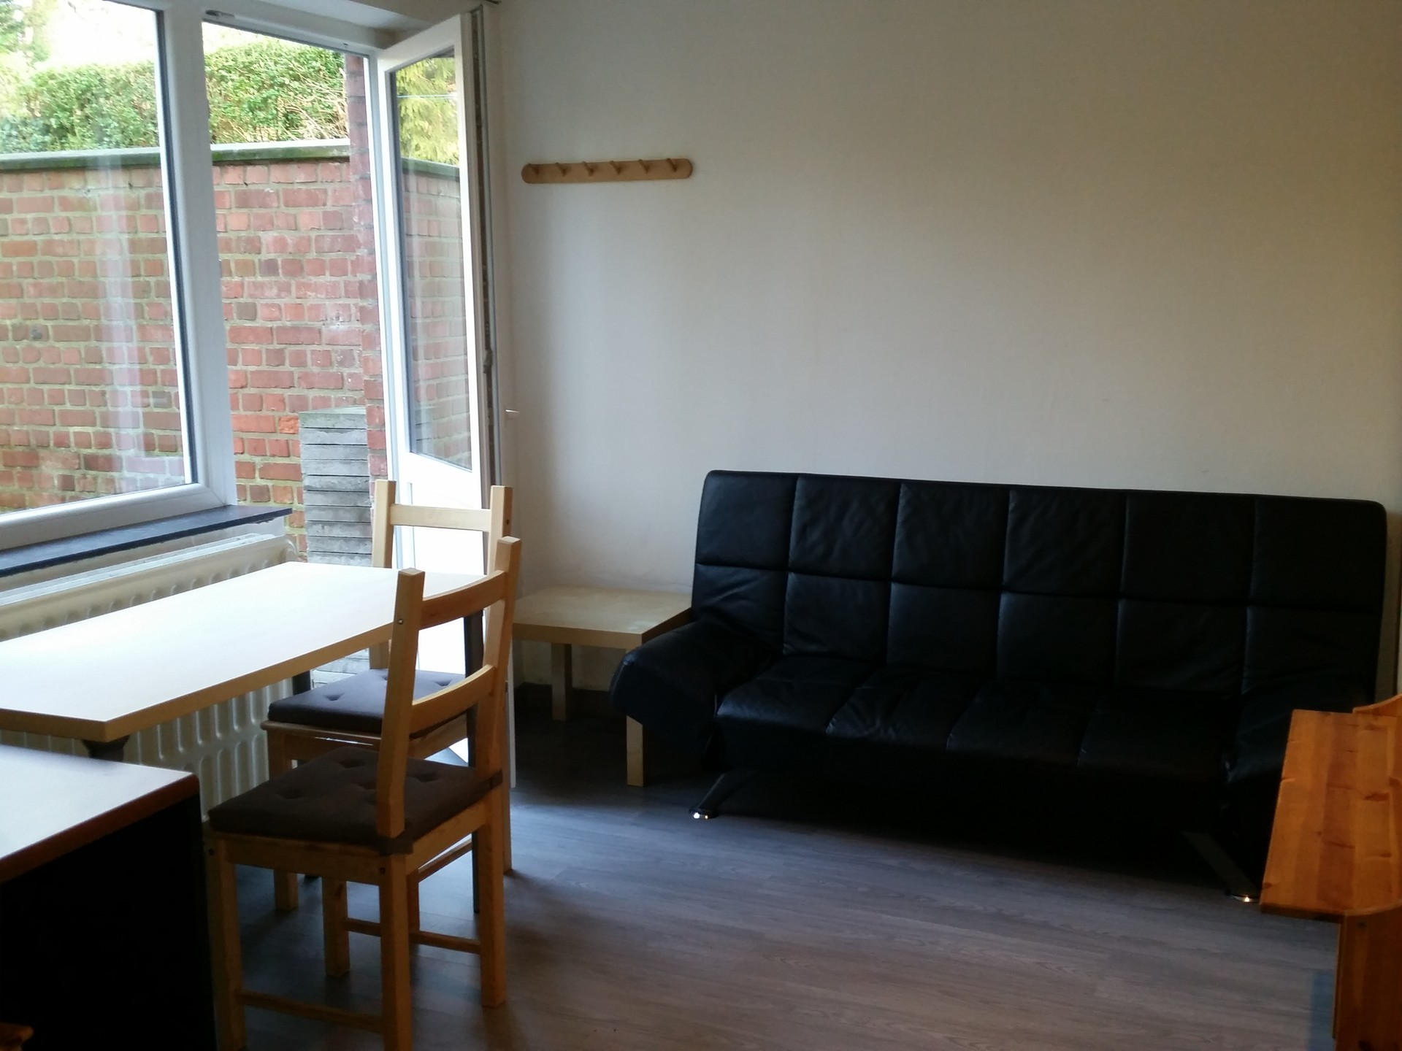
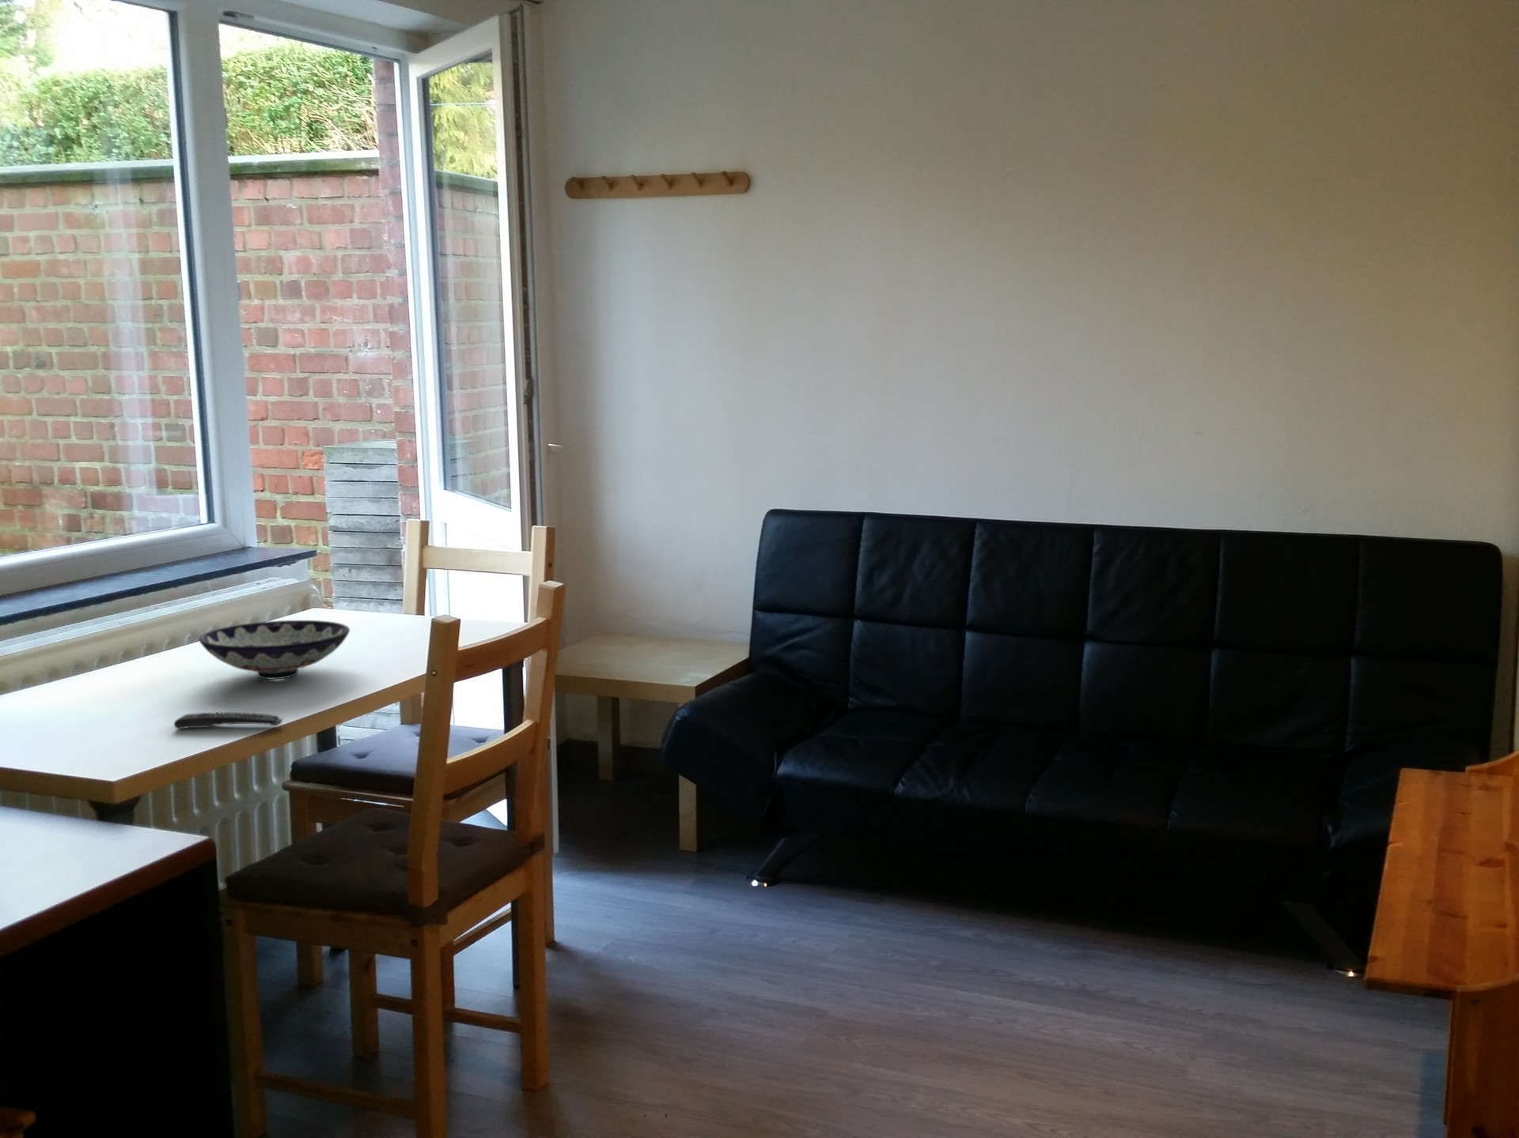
+ bowl [199,619,350,680]
+ remote control [173,712,283,730]
